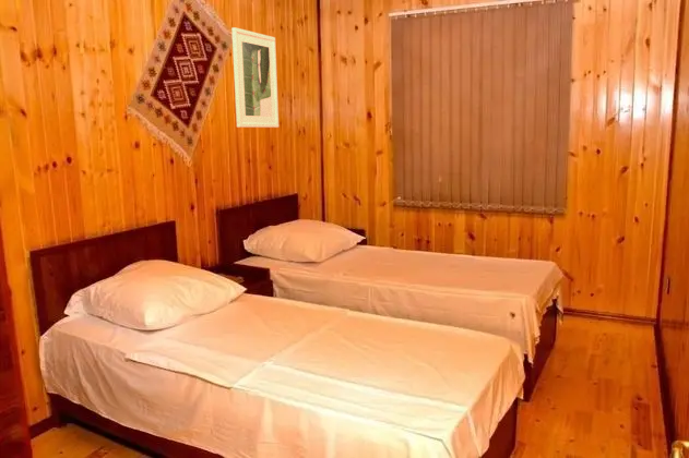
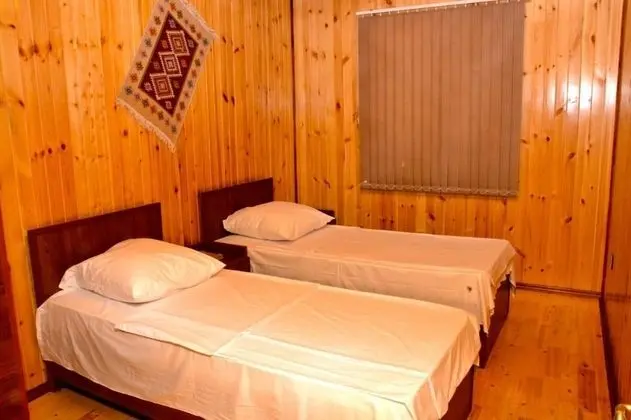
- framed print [230,26,280,129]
